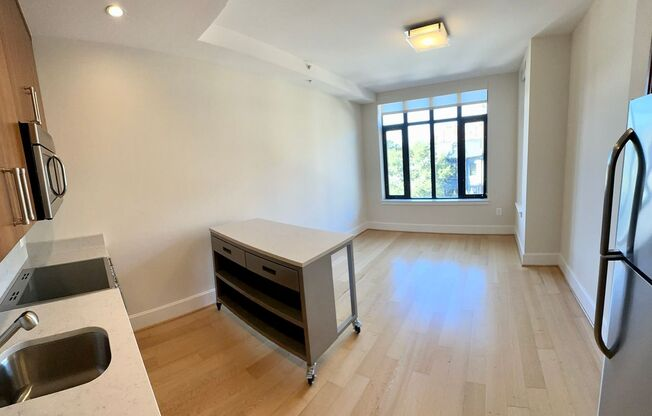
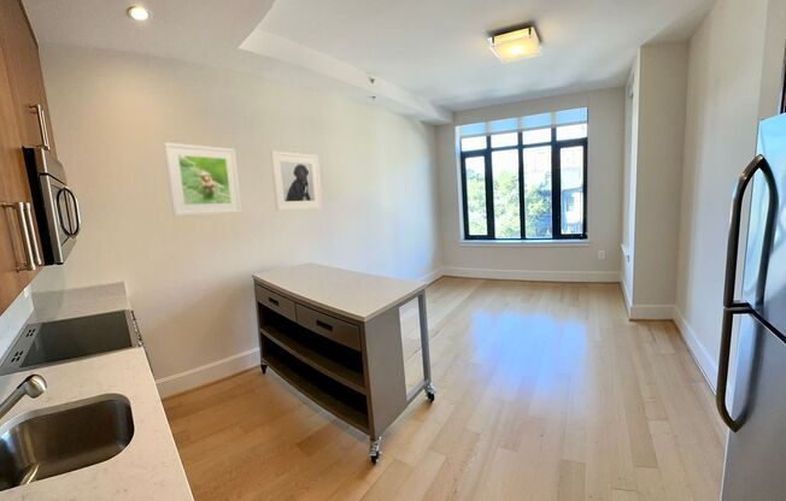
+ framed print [269,151,323,212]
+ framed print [163,141,242,218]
